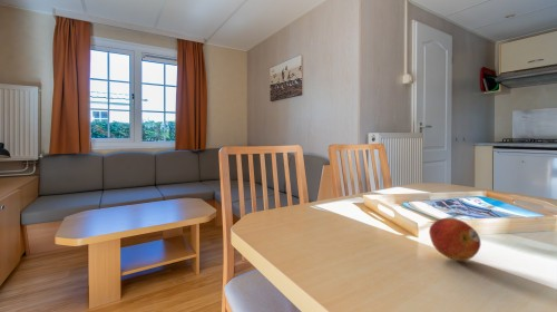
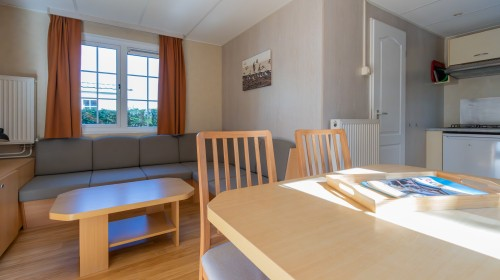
- fruit [428,217,481,262]
